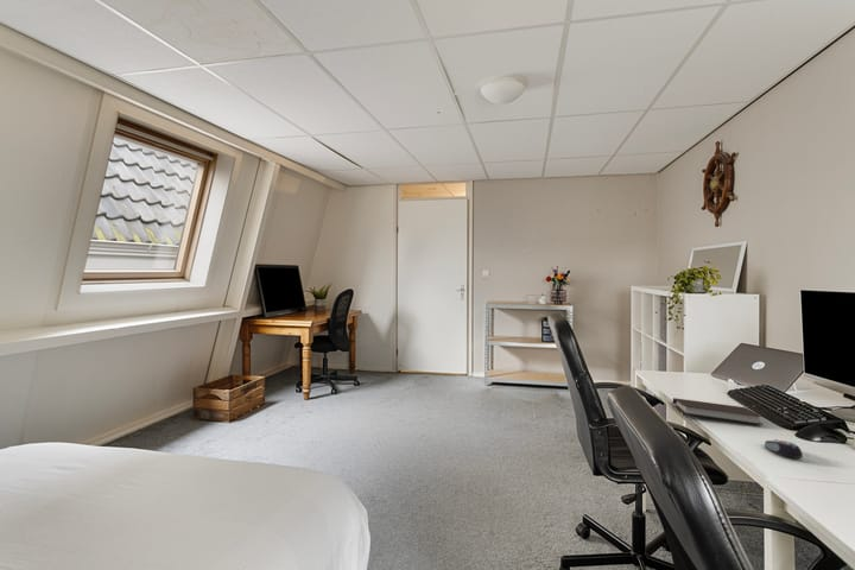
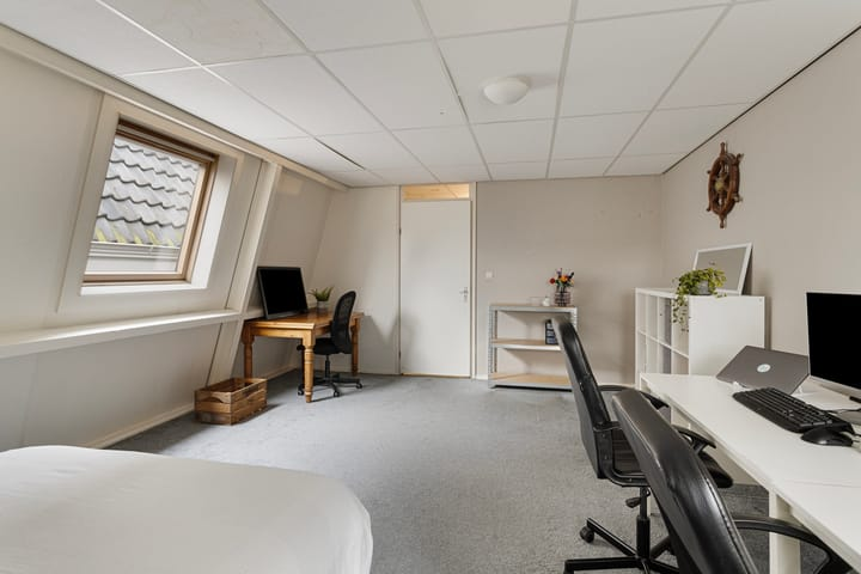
- notebook [672,397,765,426]
- computer mouse [764,438,804,460]
